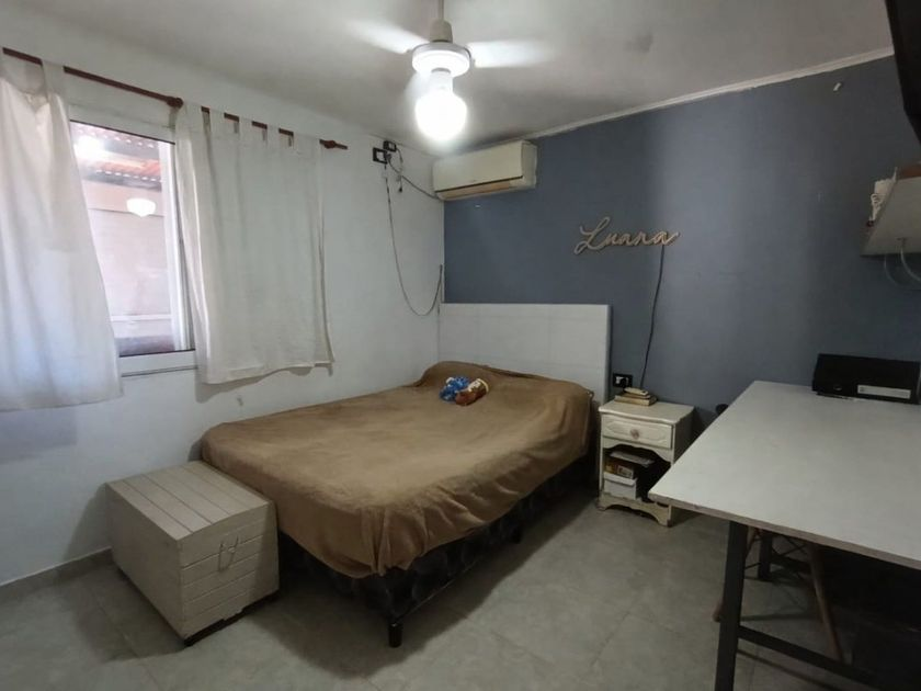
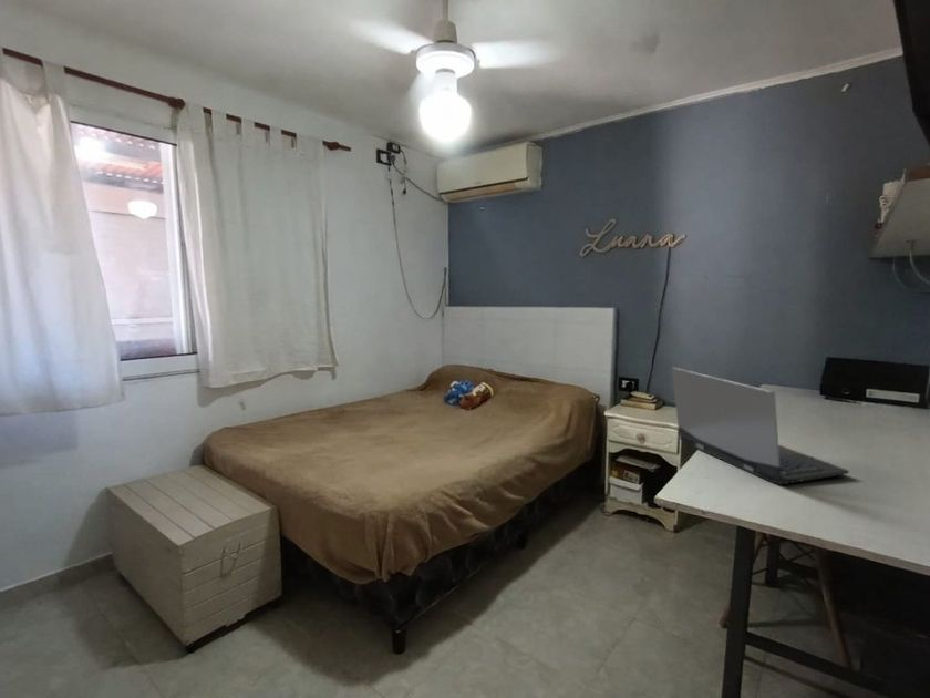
+ laptop computer [671,366,850,486]
